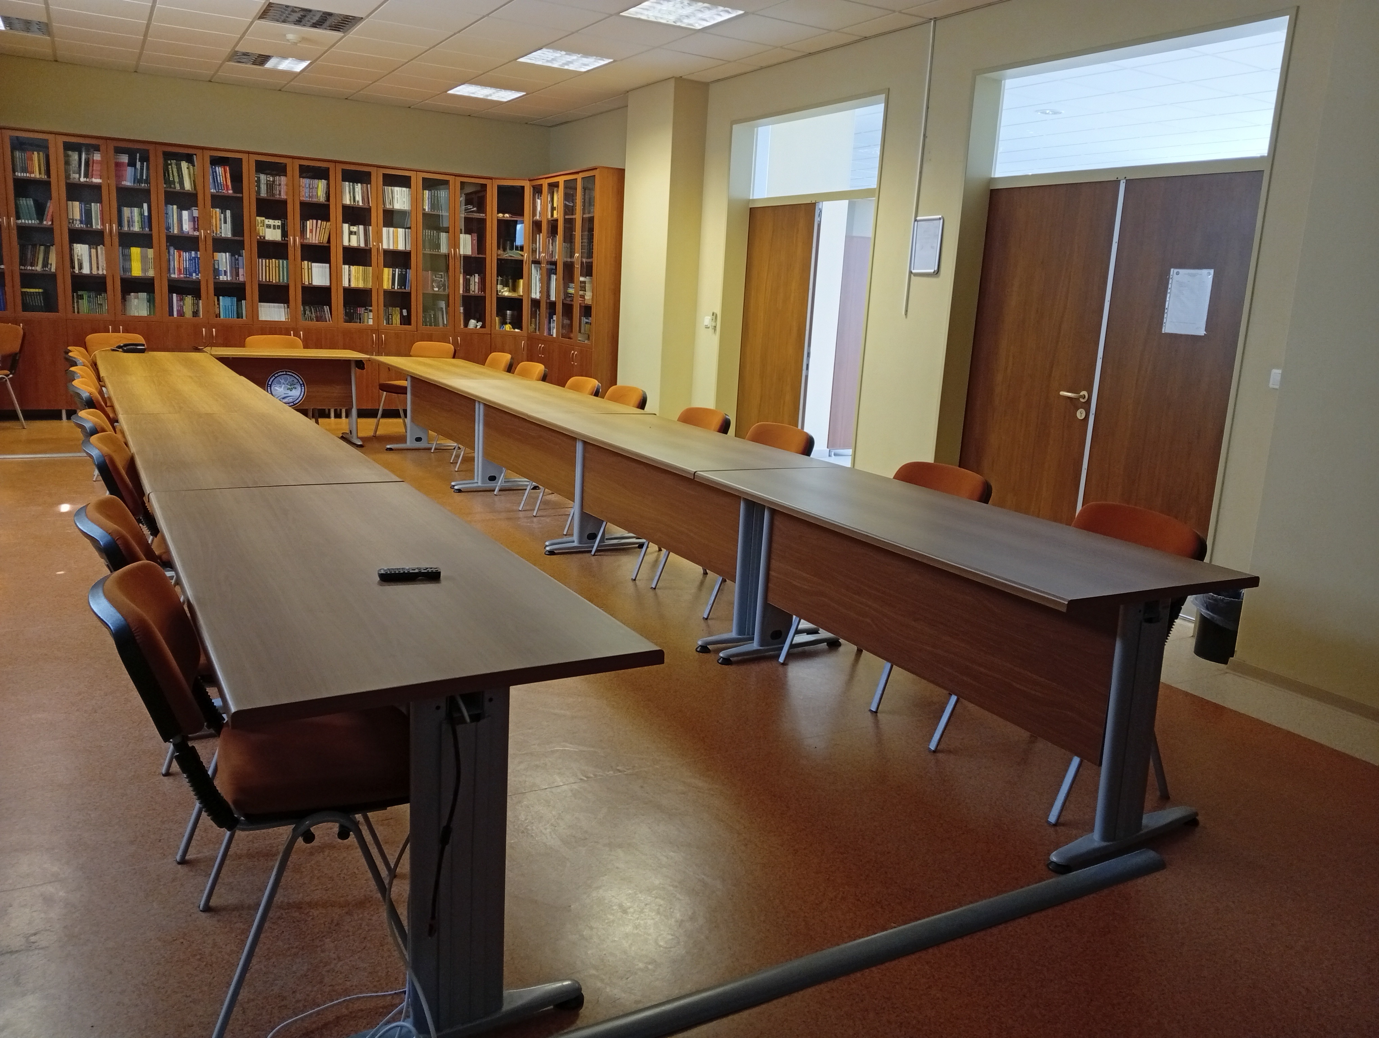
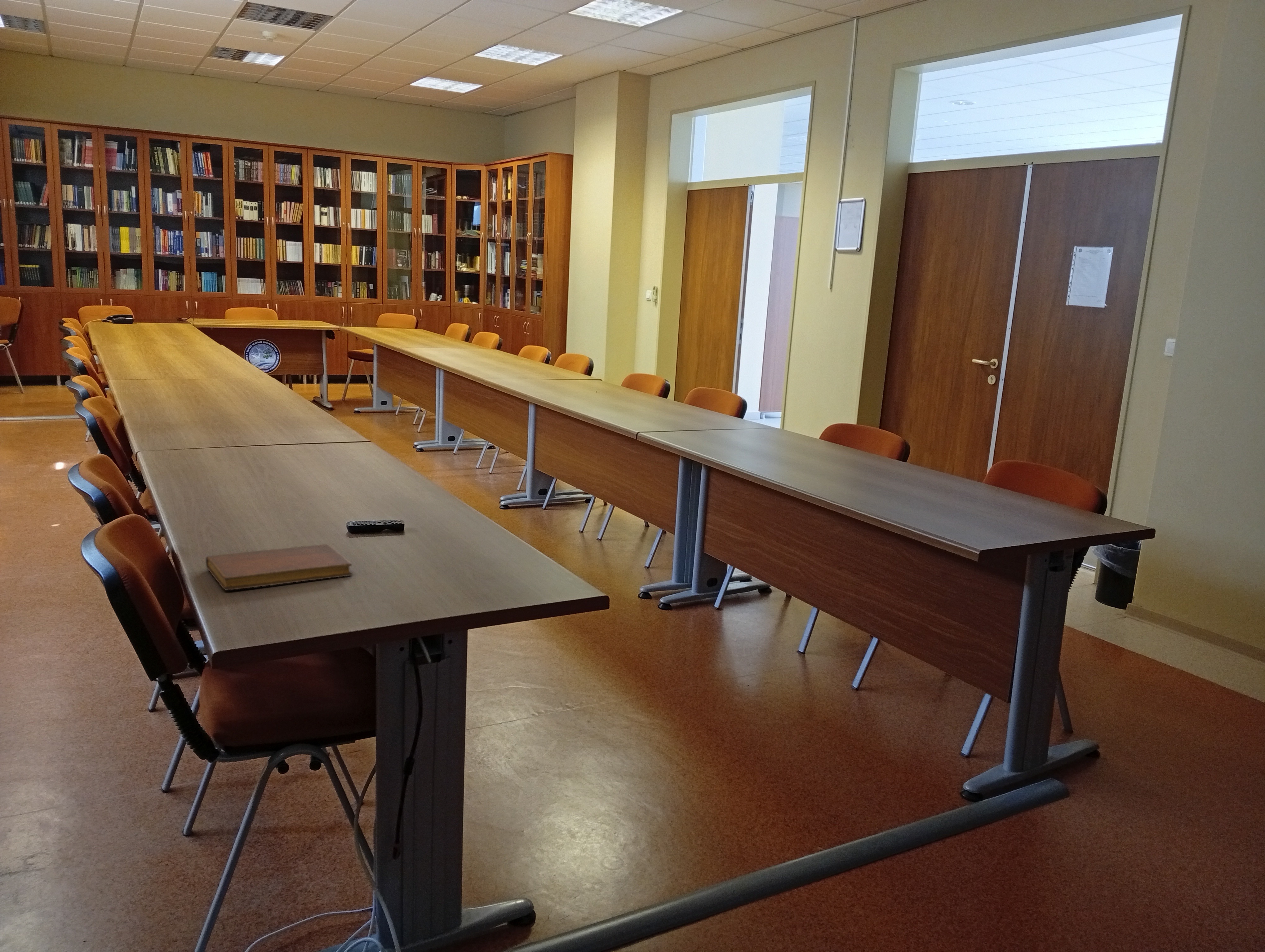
+ notebook [206,544,353,590]
